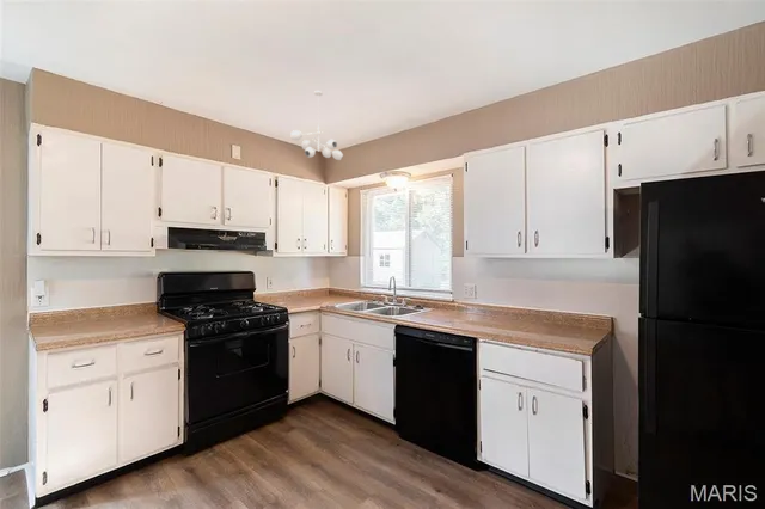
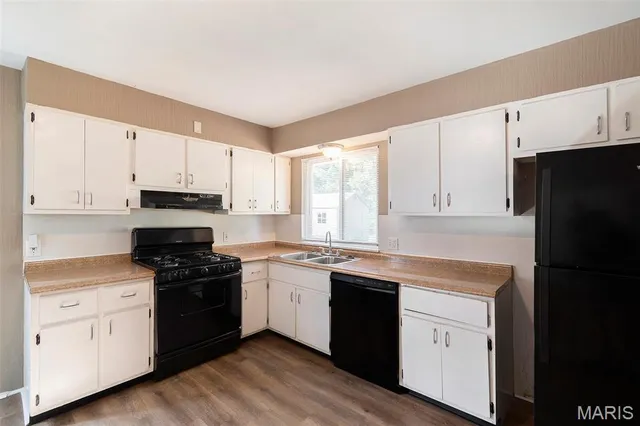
- ceiling light fixture [289,90,344,161]
